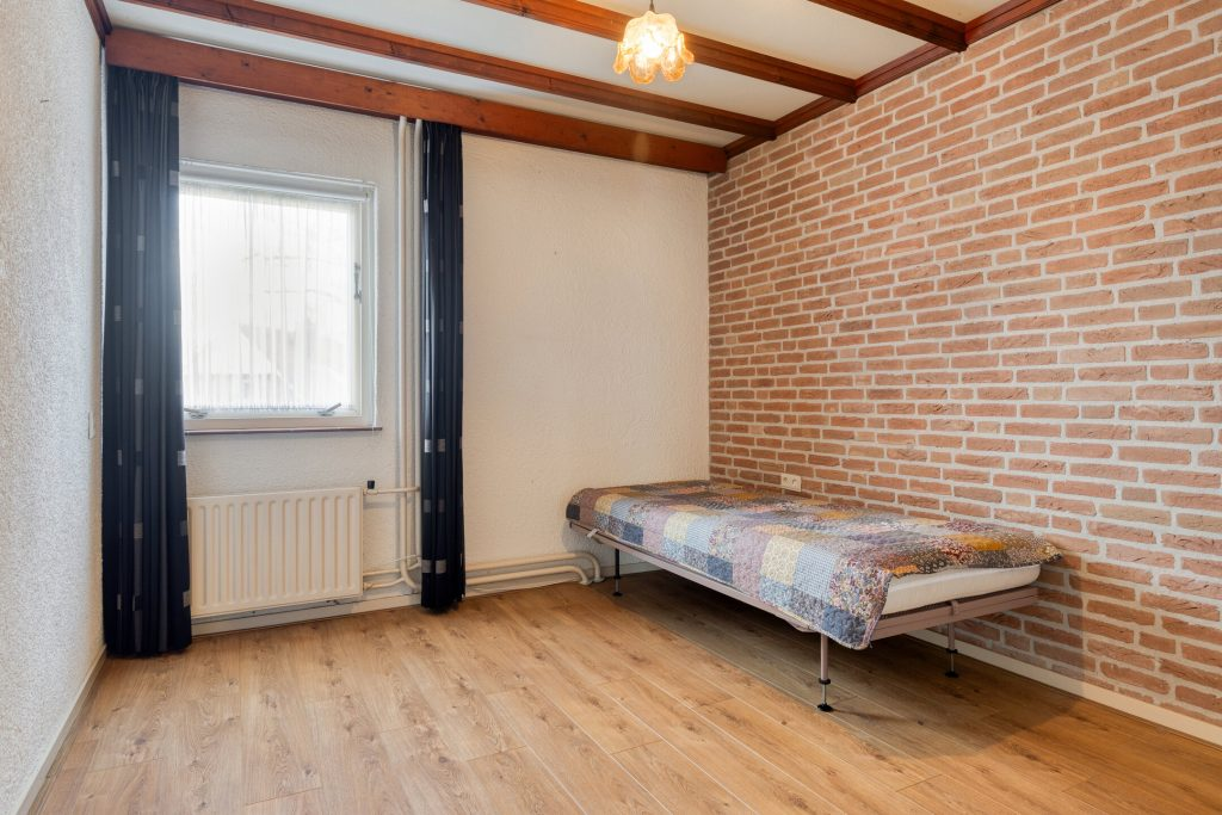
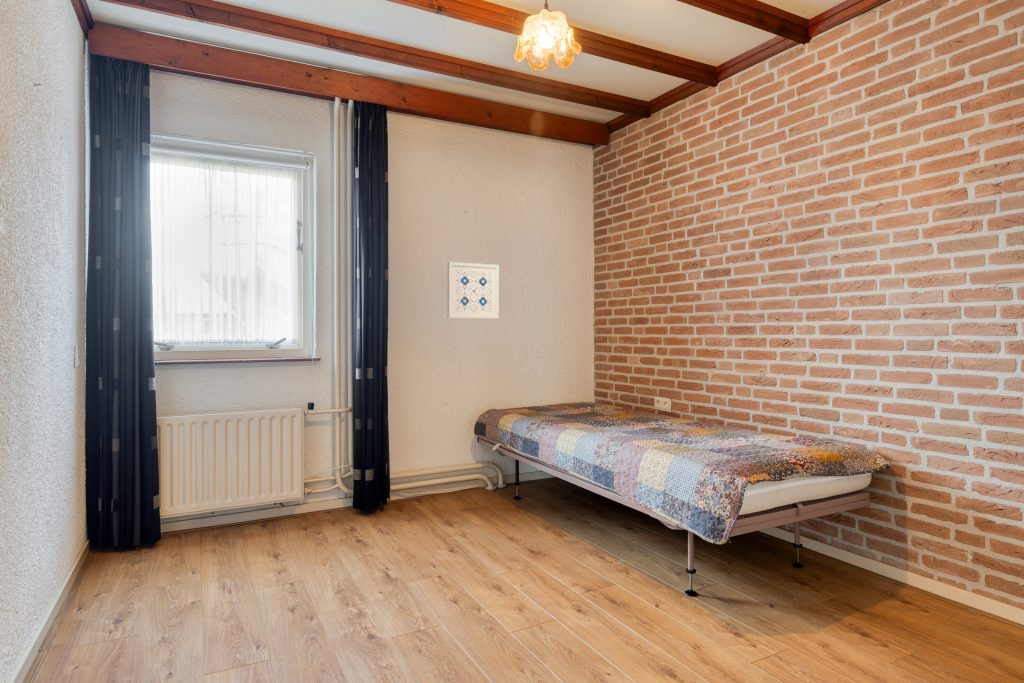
+ wall art [447,261,500,319]
